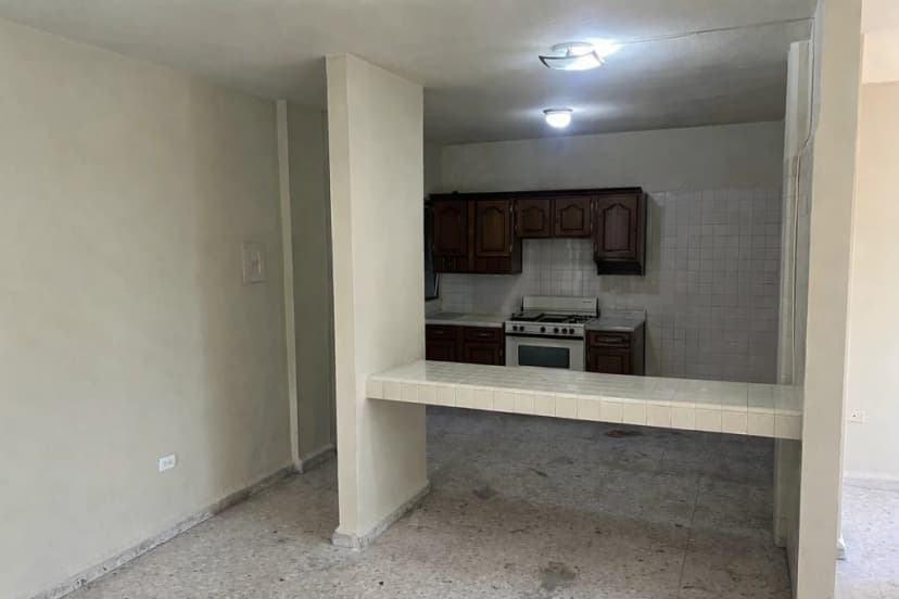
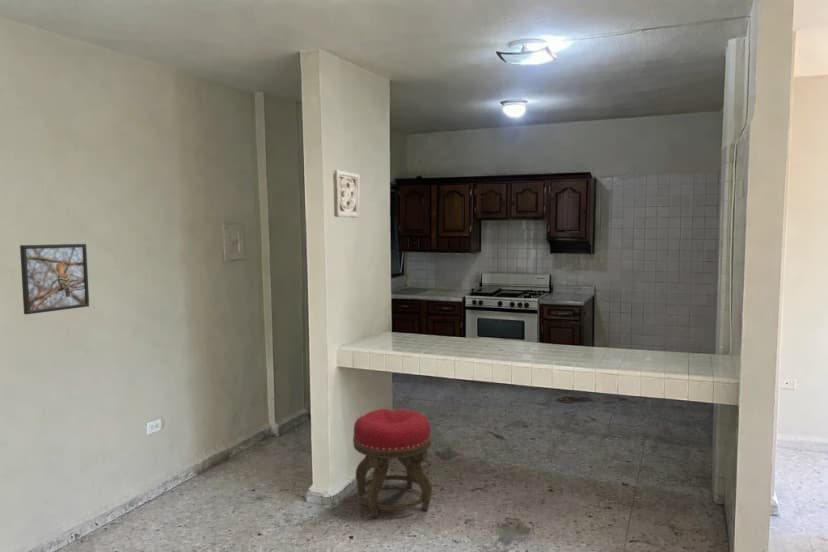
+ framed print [19,243,90,315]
+ wall ornament [332,169,360,219]
+ stool [352,408,433,519]
